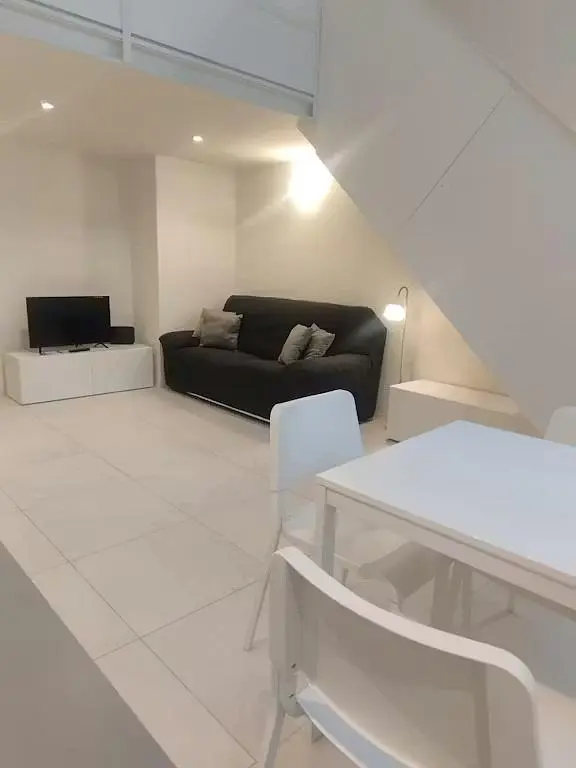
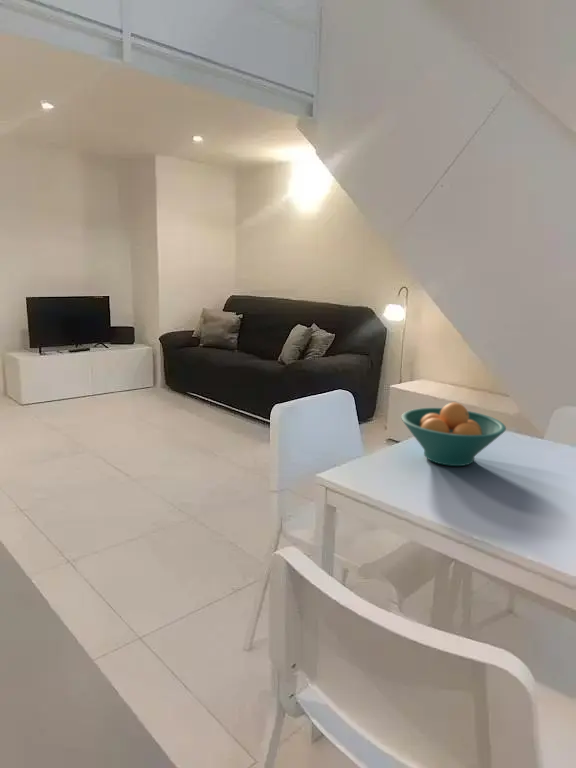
+ fruit bowl [400,402,507,467]
